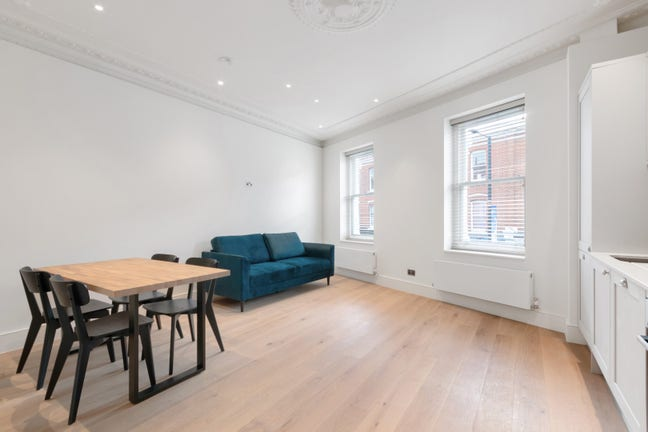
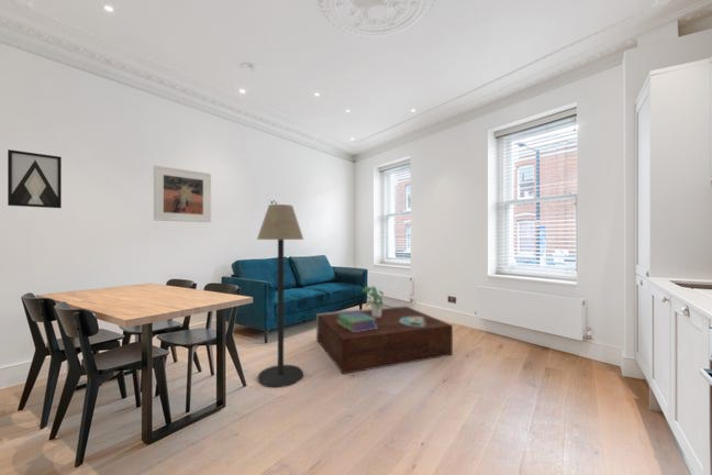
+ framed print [153,164,212,223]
+ floor lamp [256,203,304,388]
+ stereo [315,305,454,375]
+ stack of books [337,312,378,332]
+ wall art [7,148,63,209]
+ potted plant [361,285,385,318]
